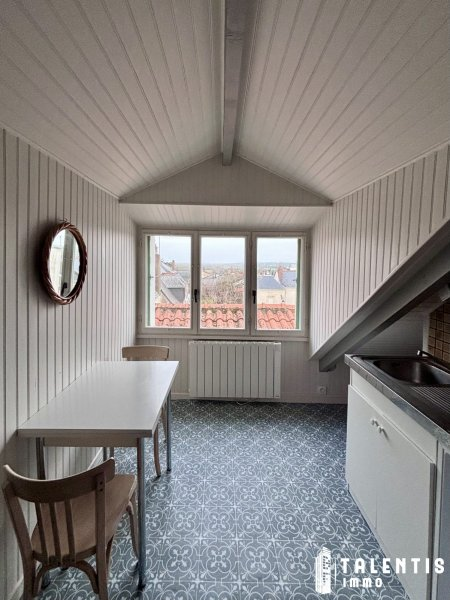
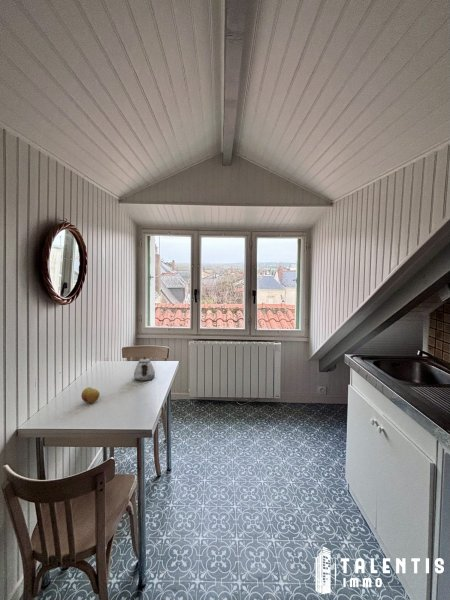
+ fruit [80,386,101,404]
+ teapot [133,356,156,382]
